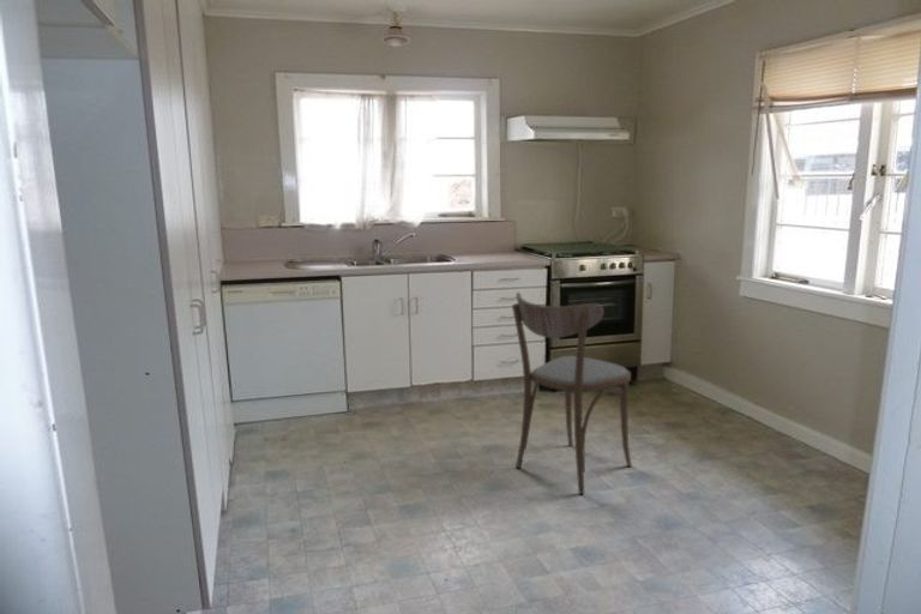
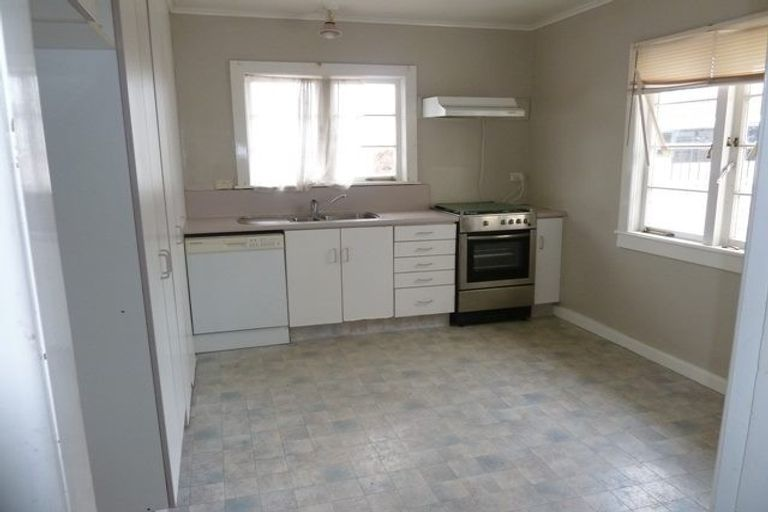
- dining chair [511,291,633,495]
